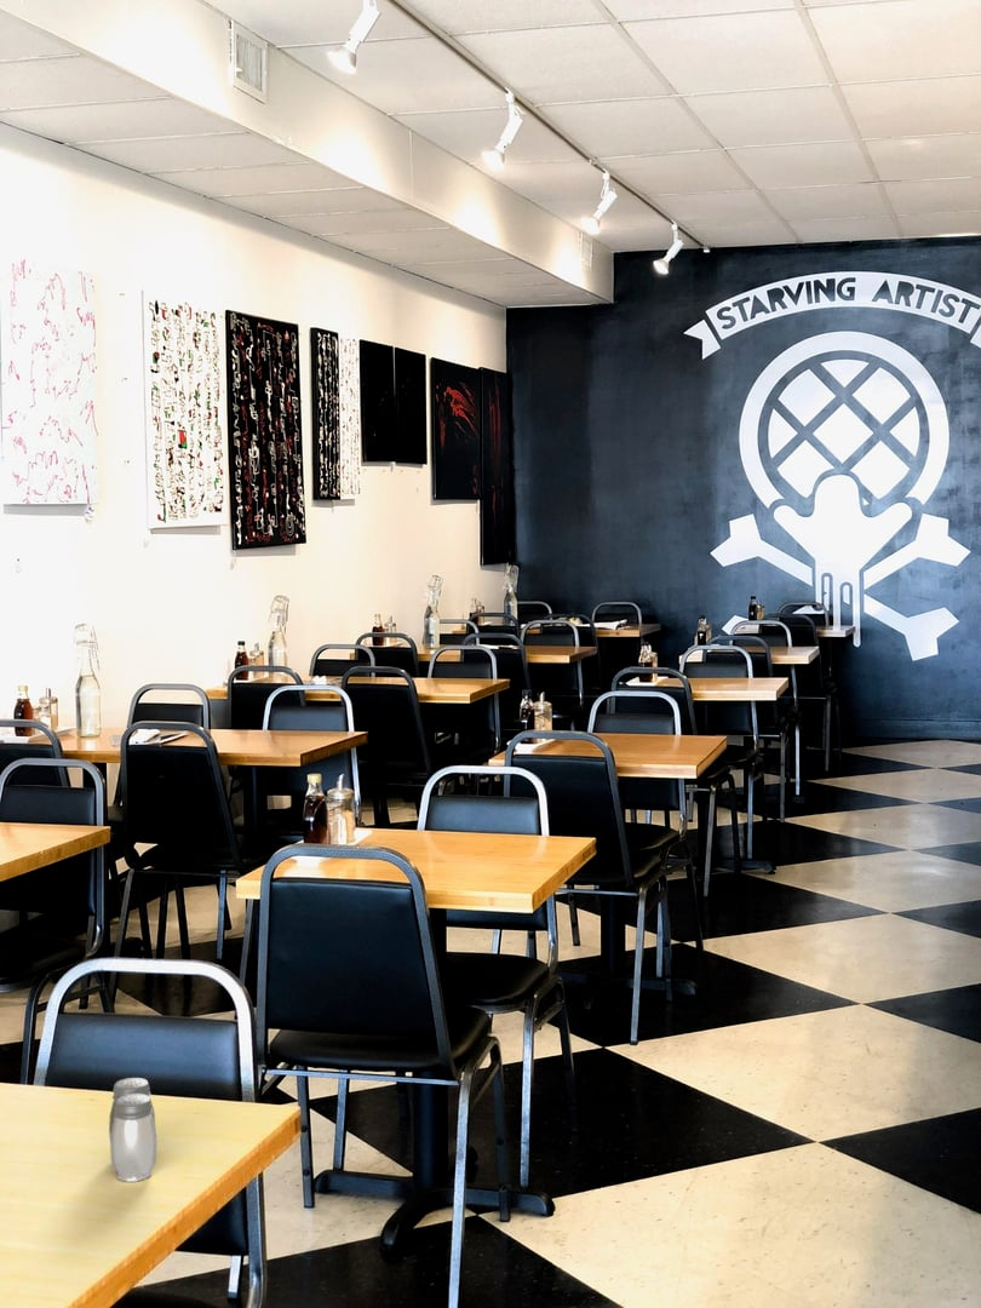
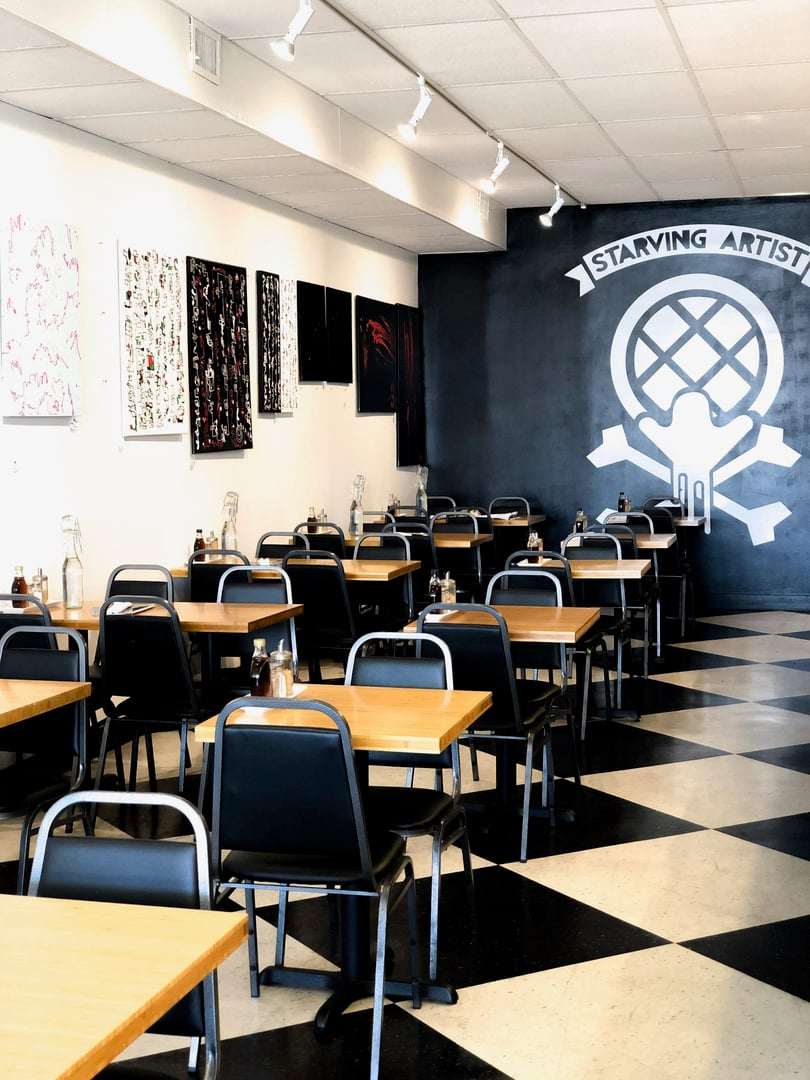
- salt and pepper shaker [108,1077,159,1183]
